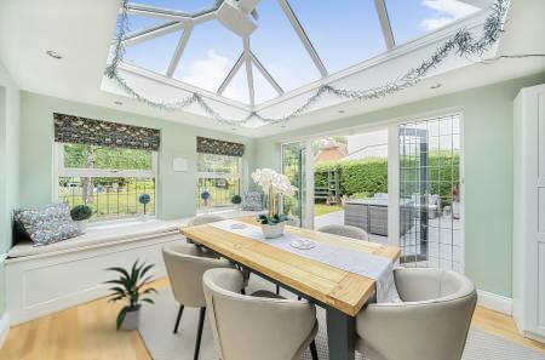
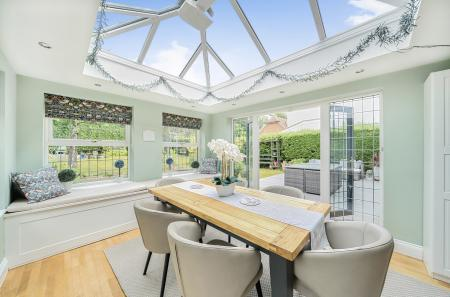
- indoor plant [101,257,160,332]
